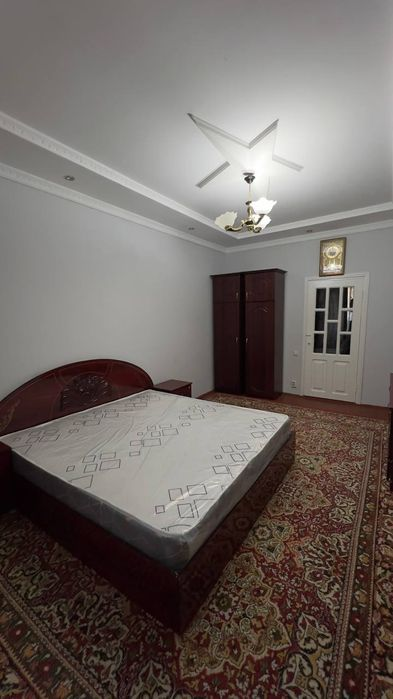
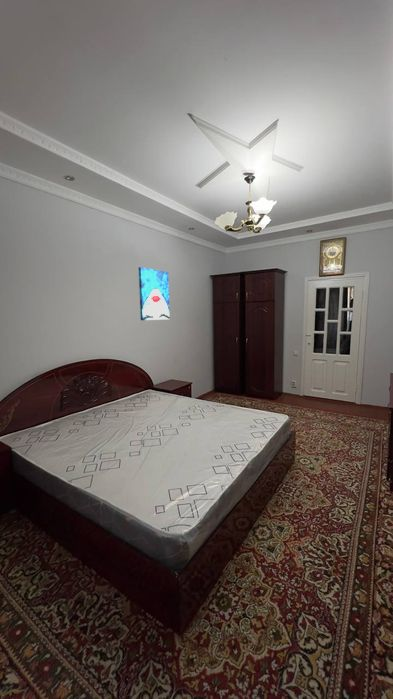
+ wall art [138,266,171,321]
